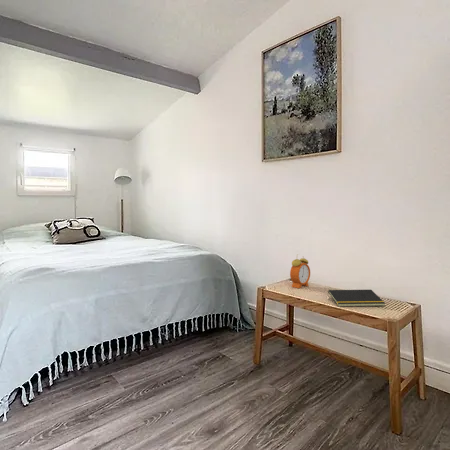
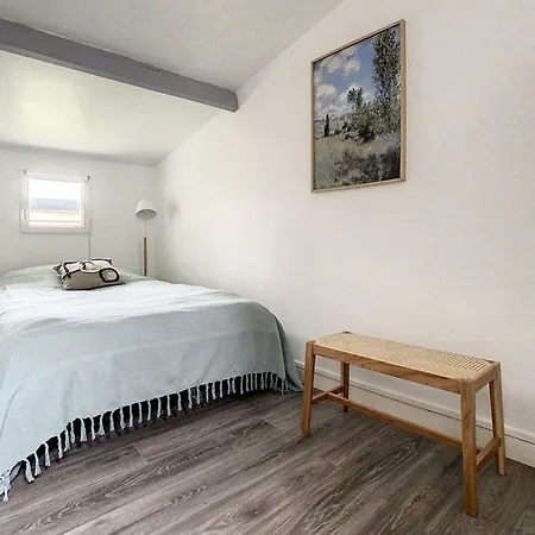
- alarm clock [289,253,311,289]
- notepad [327,289,386,307]
